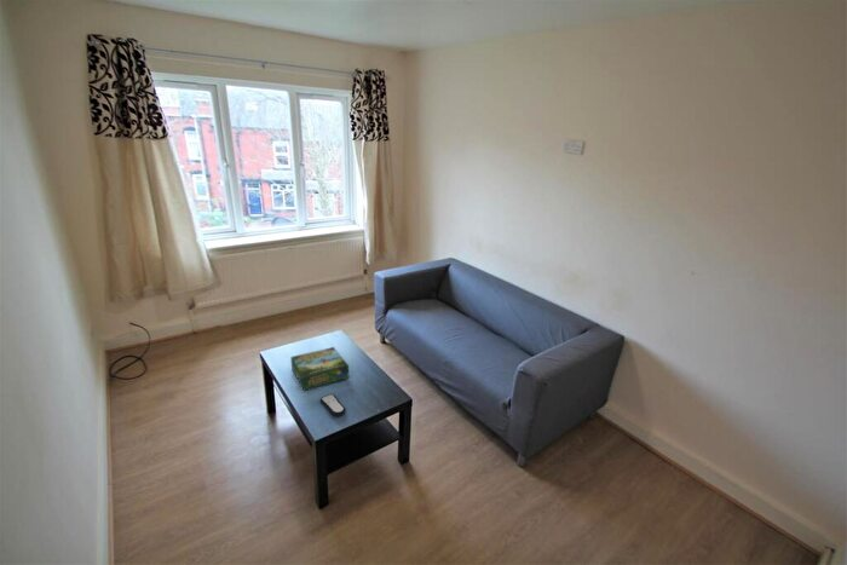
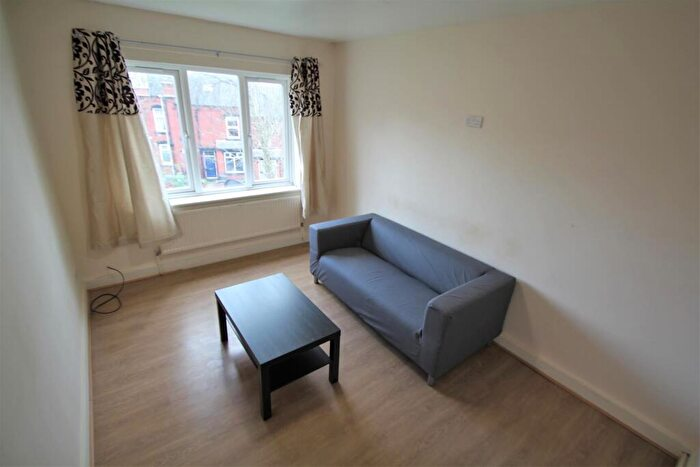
- board game [289,346,350,391]
- remote control [319,393,347,417]
